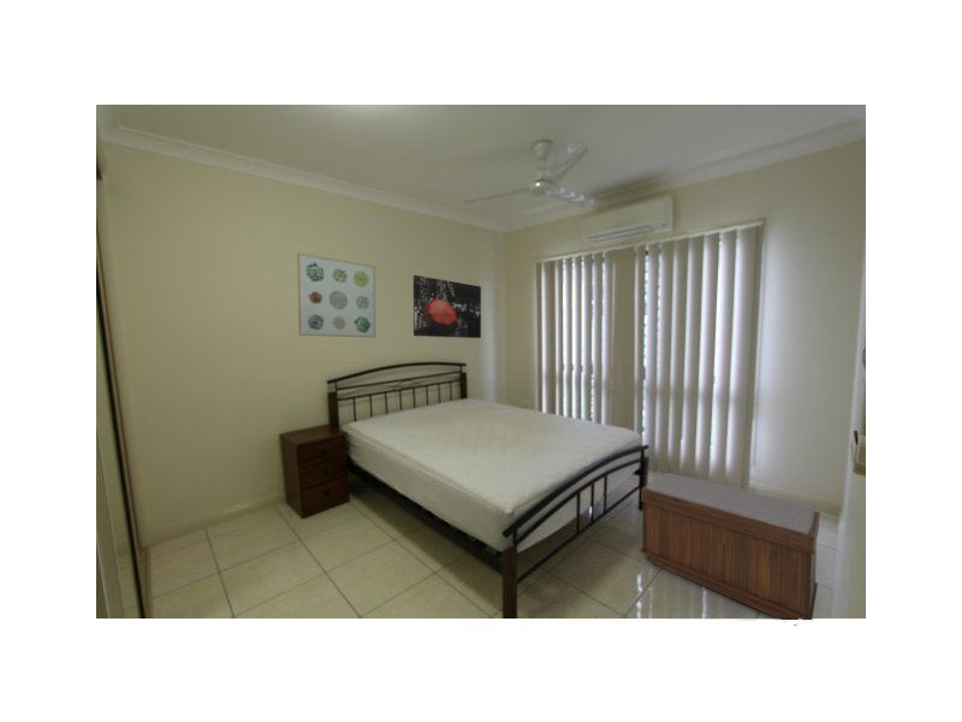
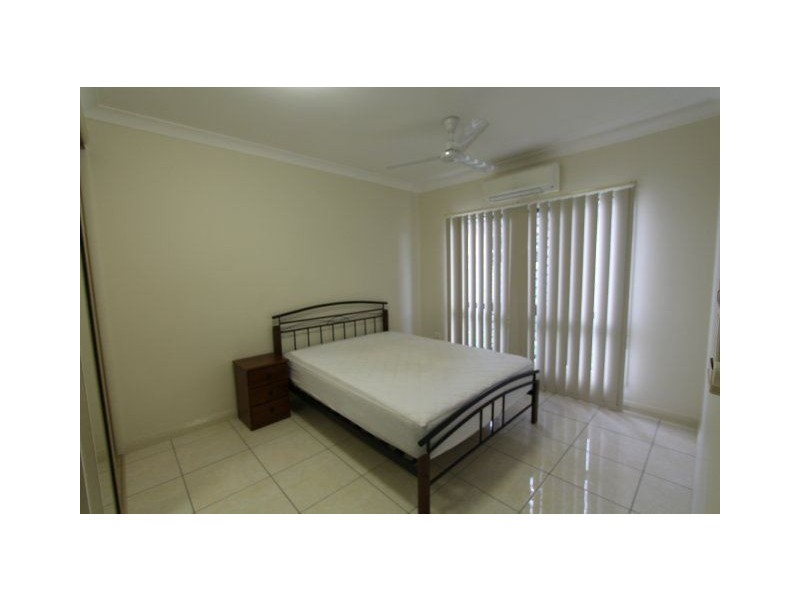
- wall art [412,274,482,339]
- wall art [296,251,376,338]
- bench [640,472,821,627]
